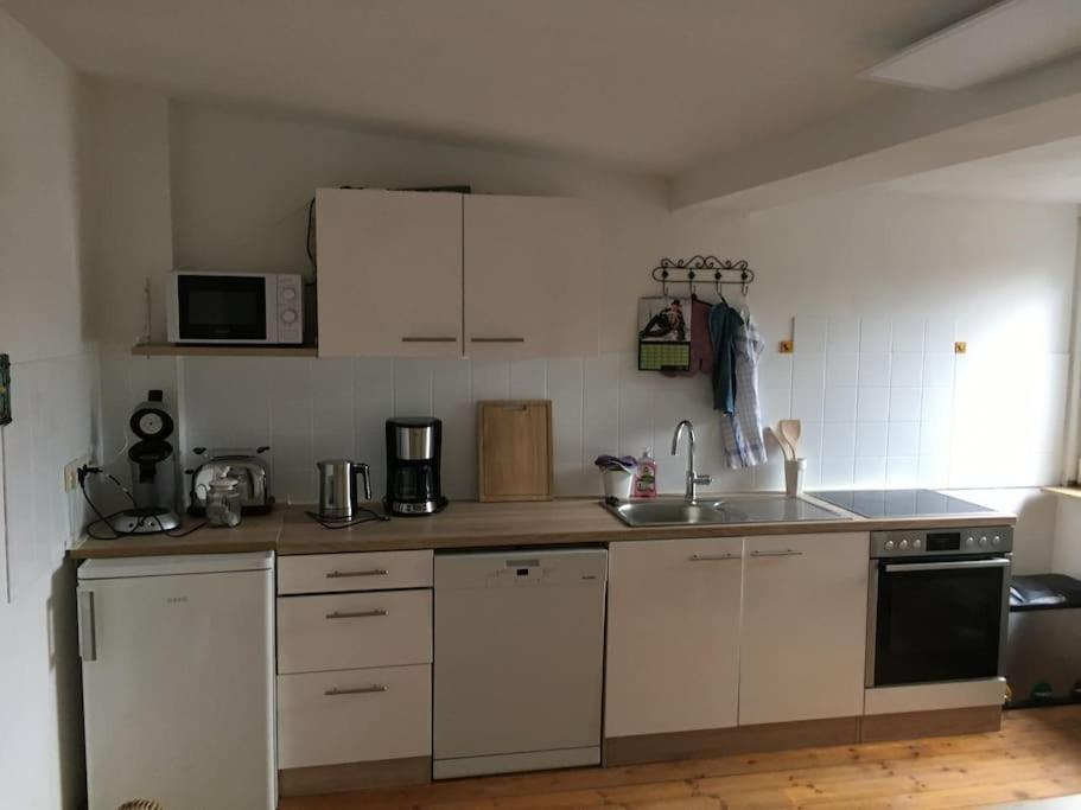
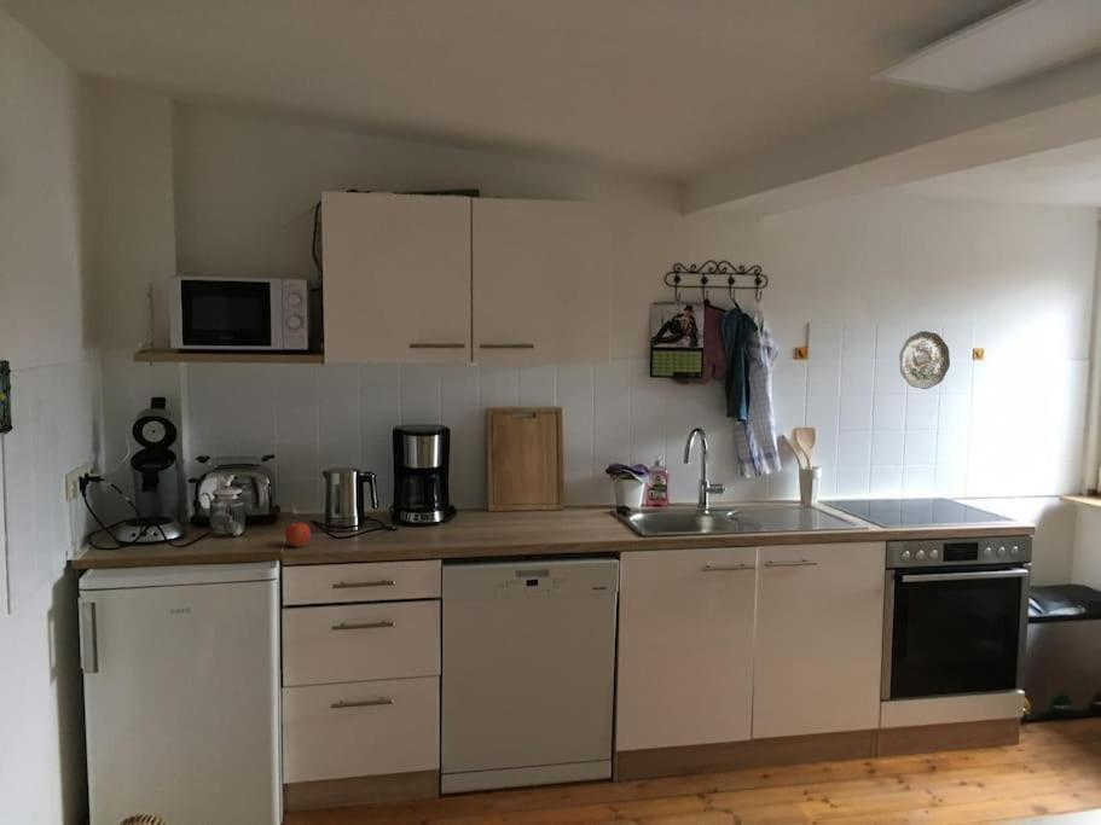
+ apple [284,522,312,548]
+ decorative plate [898,330,951,390]
